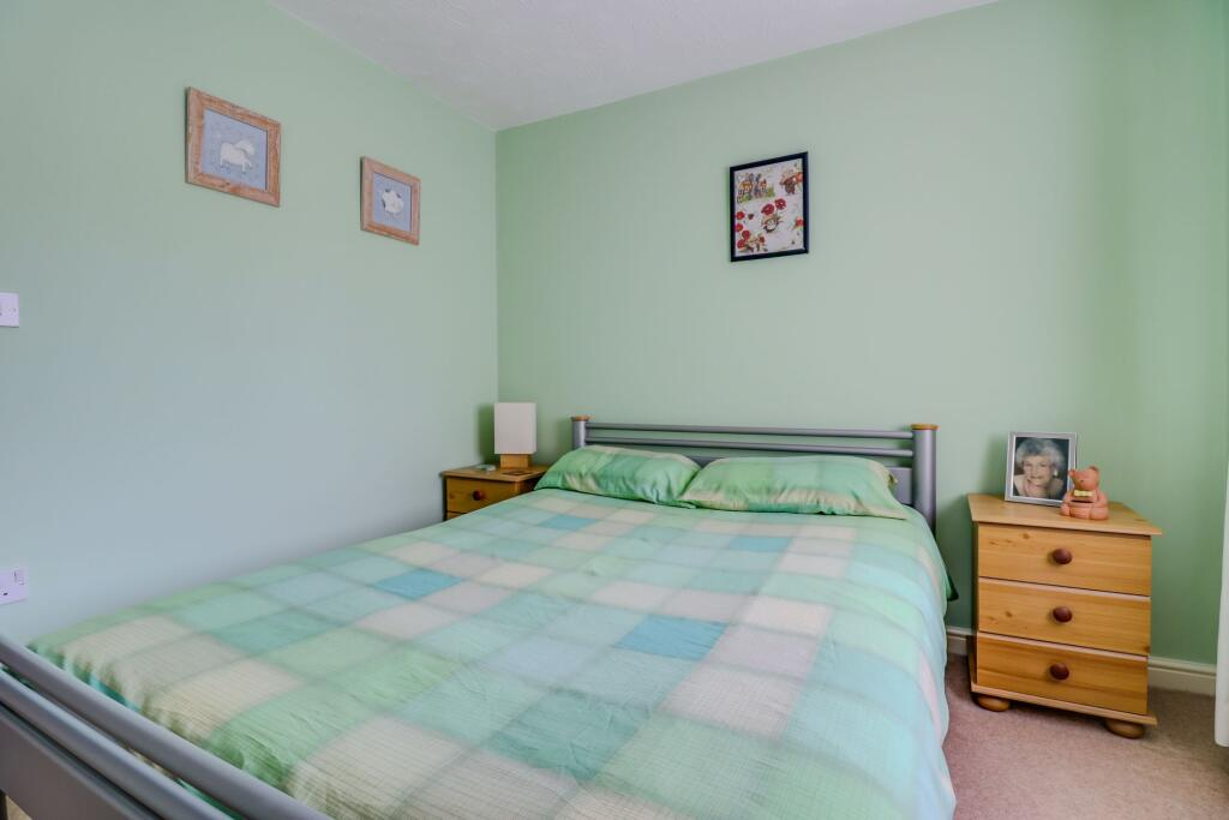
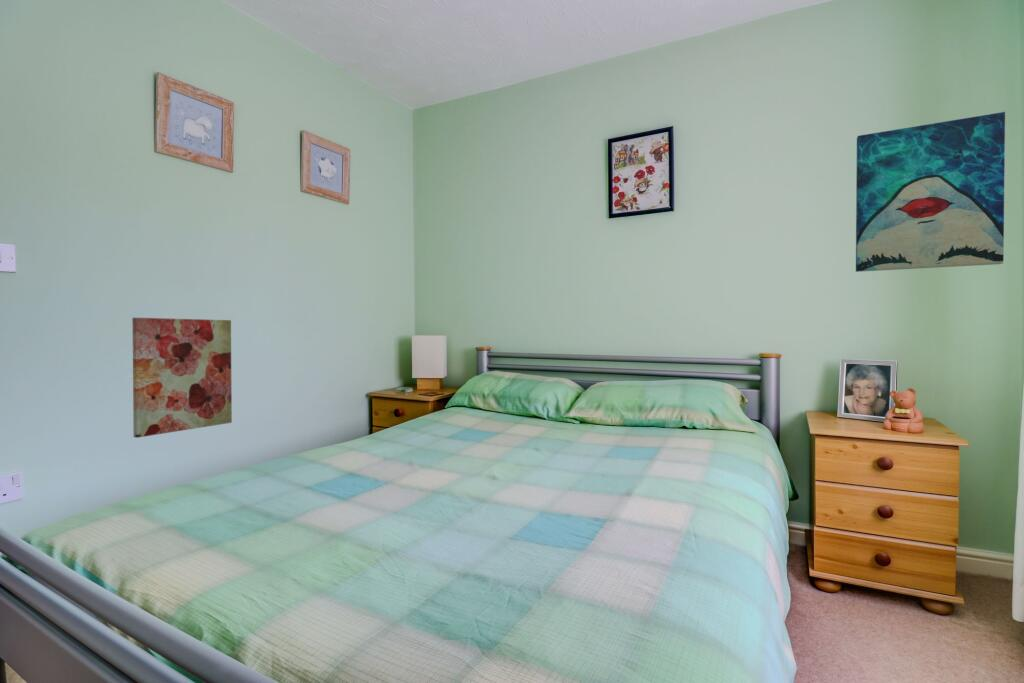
+ wall art [855,111,1006,273]
+ wall art [131,317,233,439]
